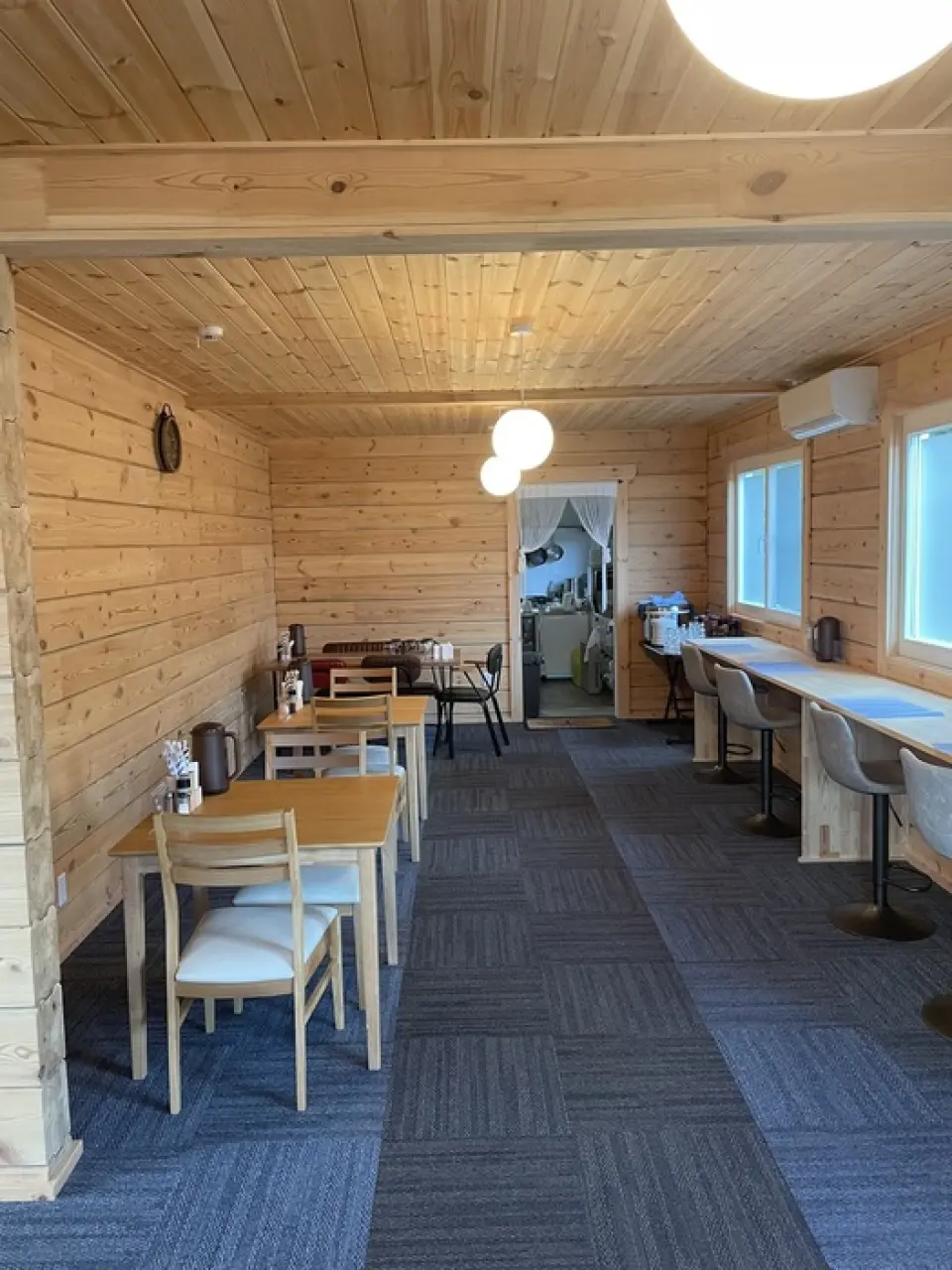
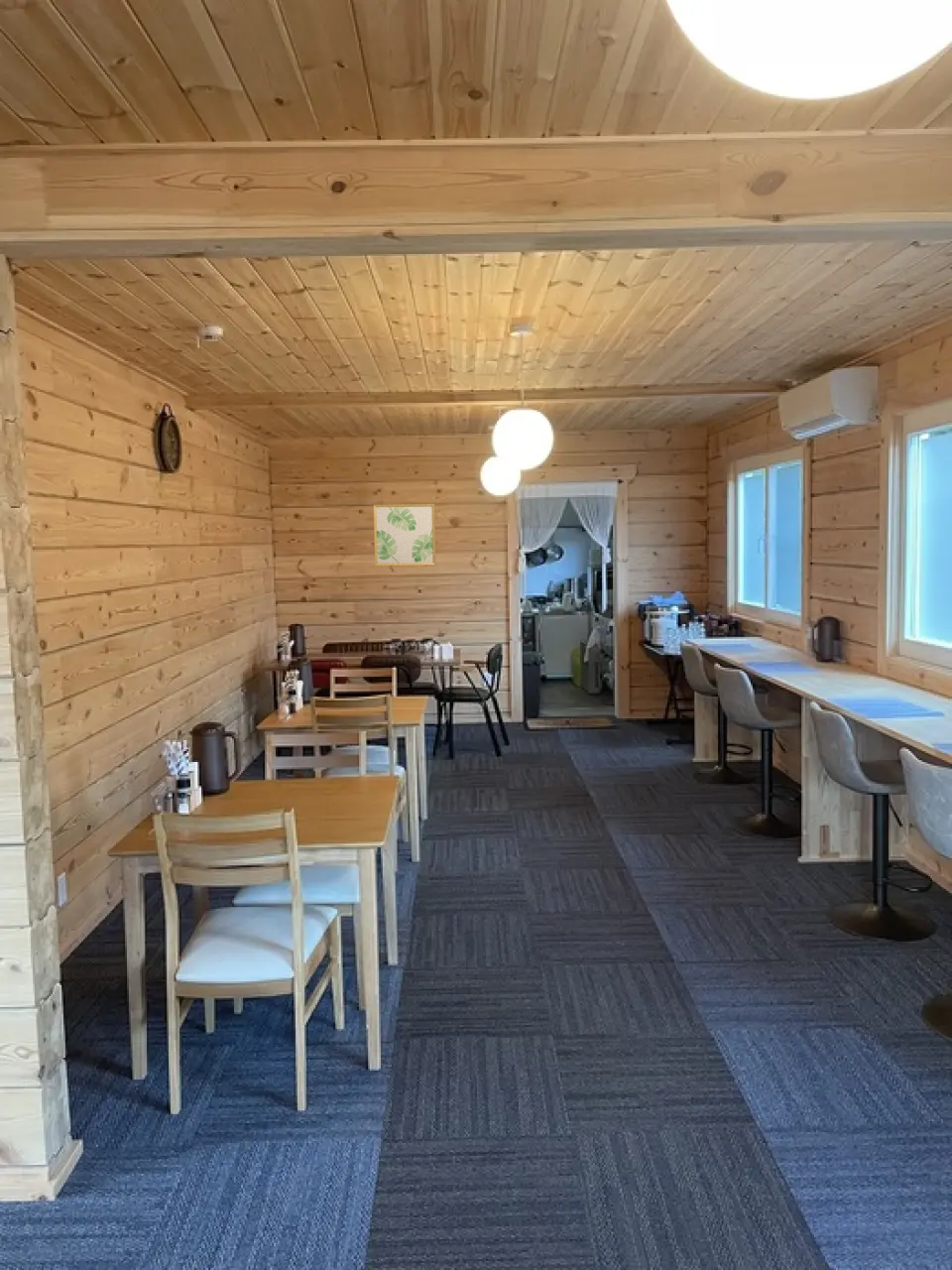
+ wall art [373,503,436,567]
